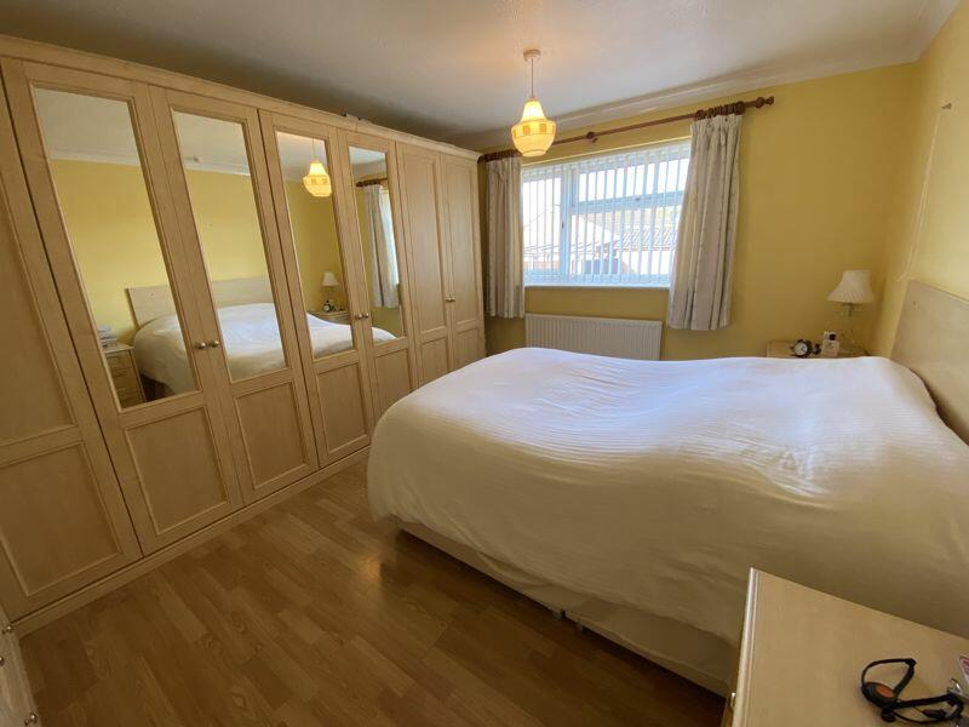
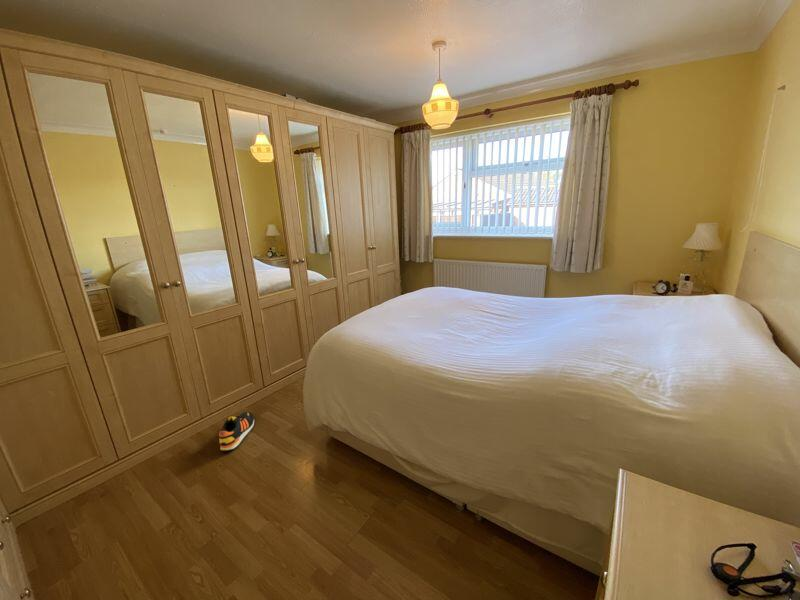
+ shoe [218,411,255,452]
